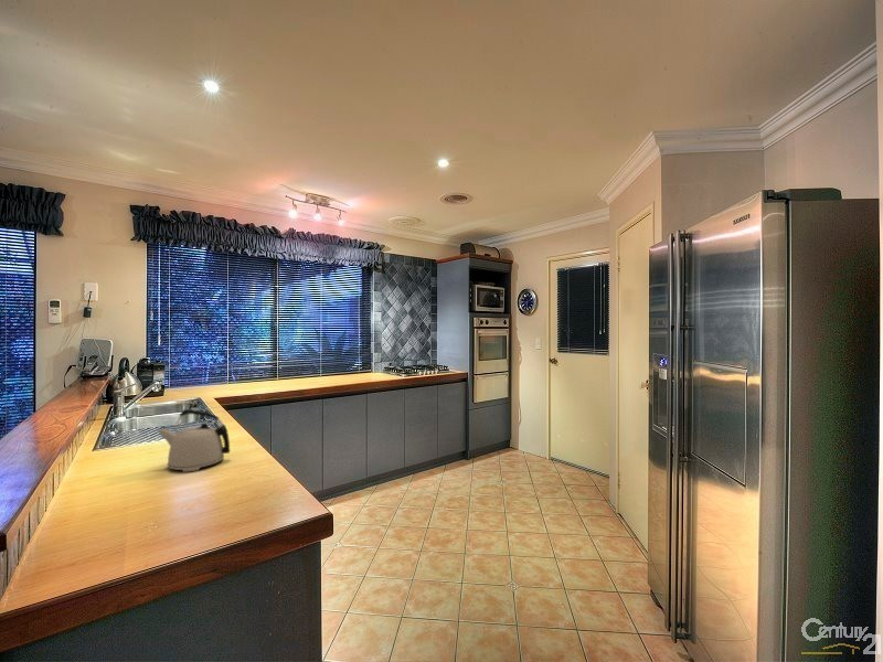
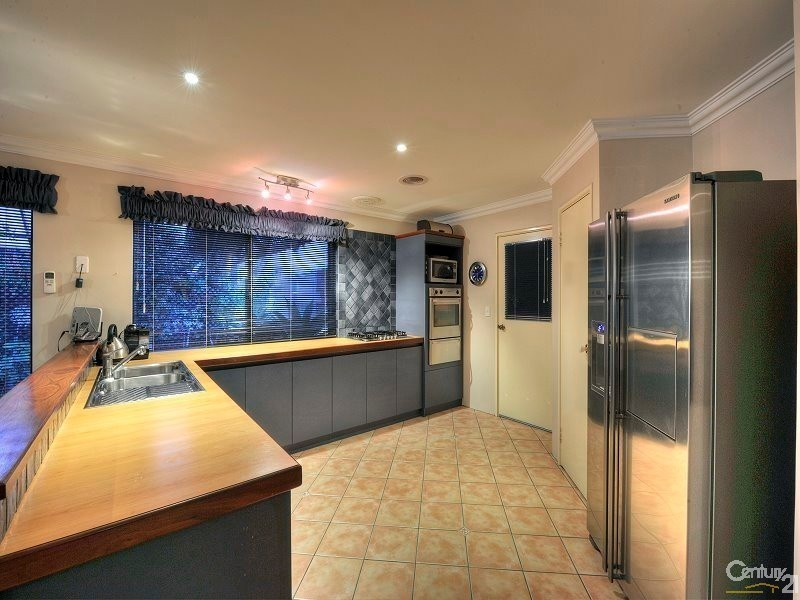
- kettle [157,408,232,473]
